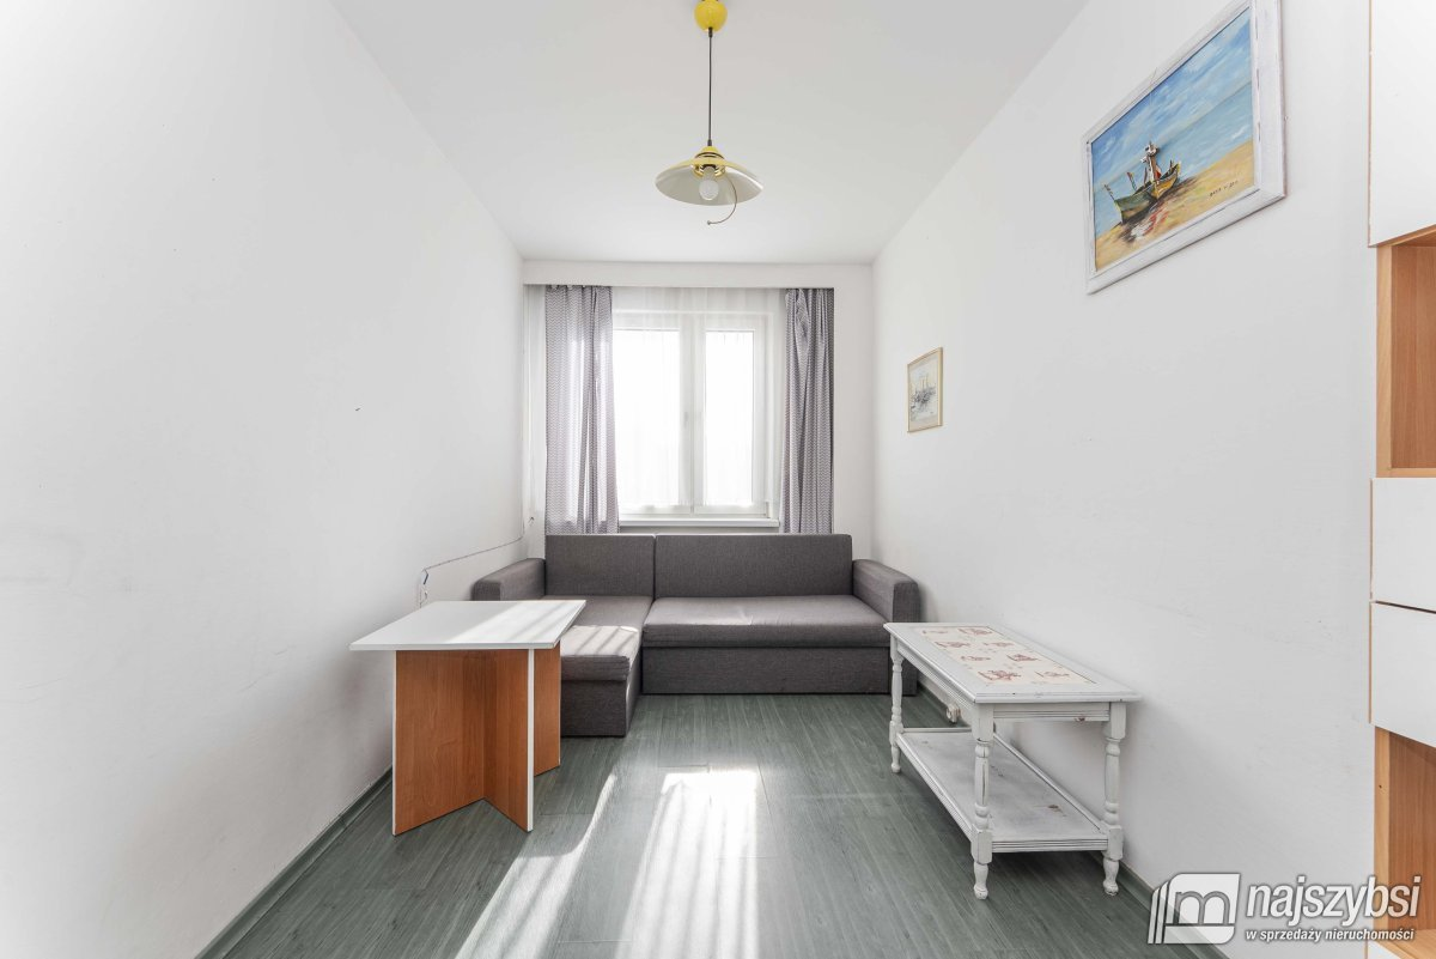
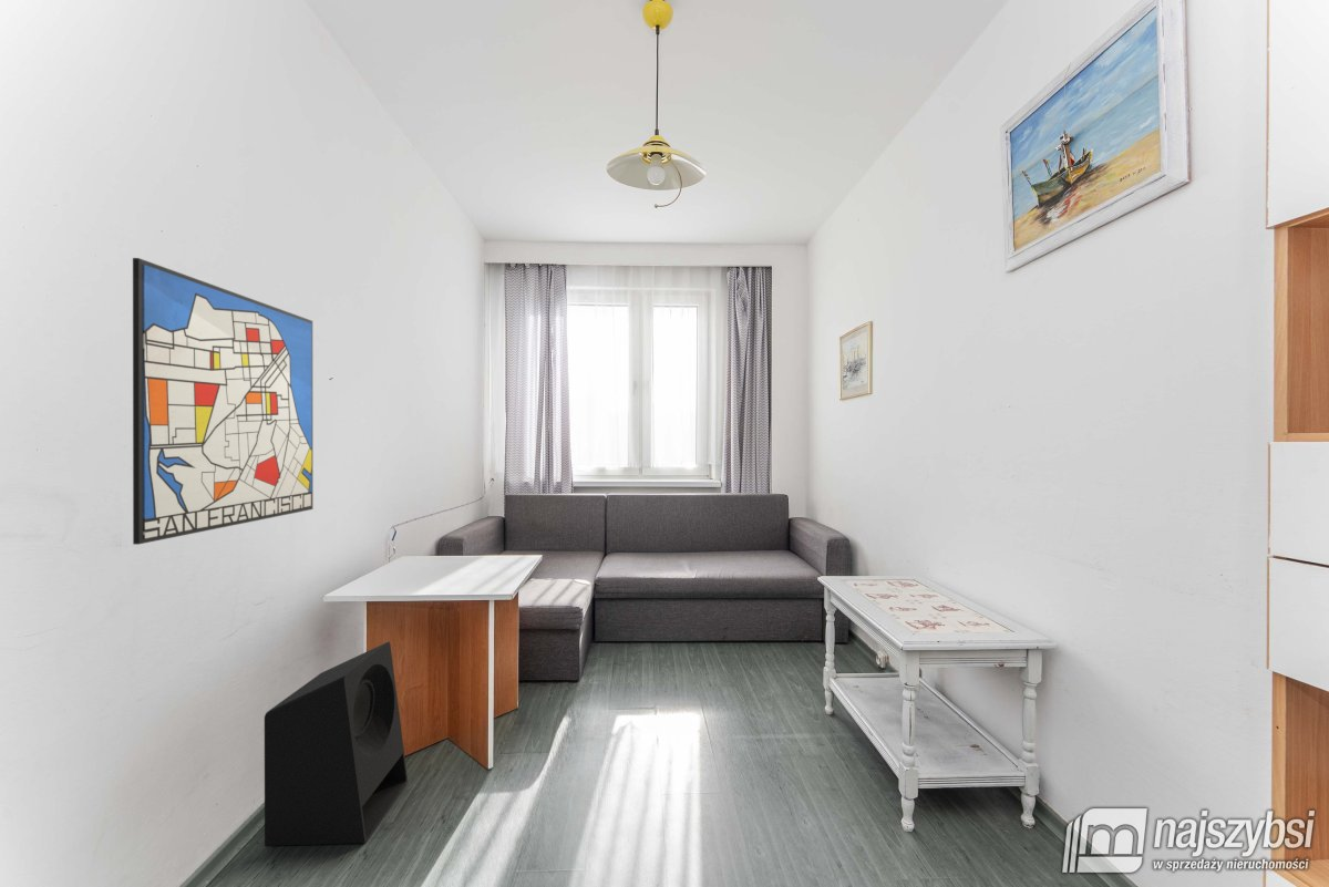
+ wall art [132,257,313,546]
+ speaker [264,641,409,847]
